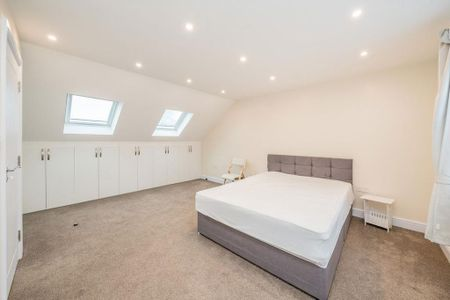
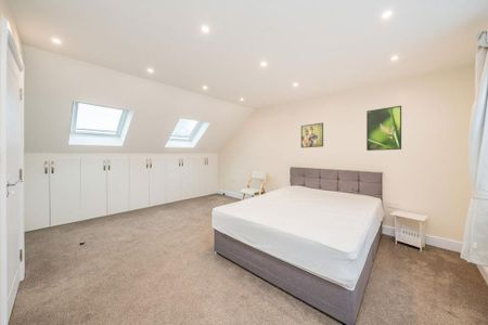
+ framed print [300,121,324,148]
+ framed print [365,105,402,152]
